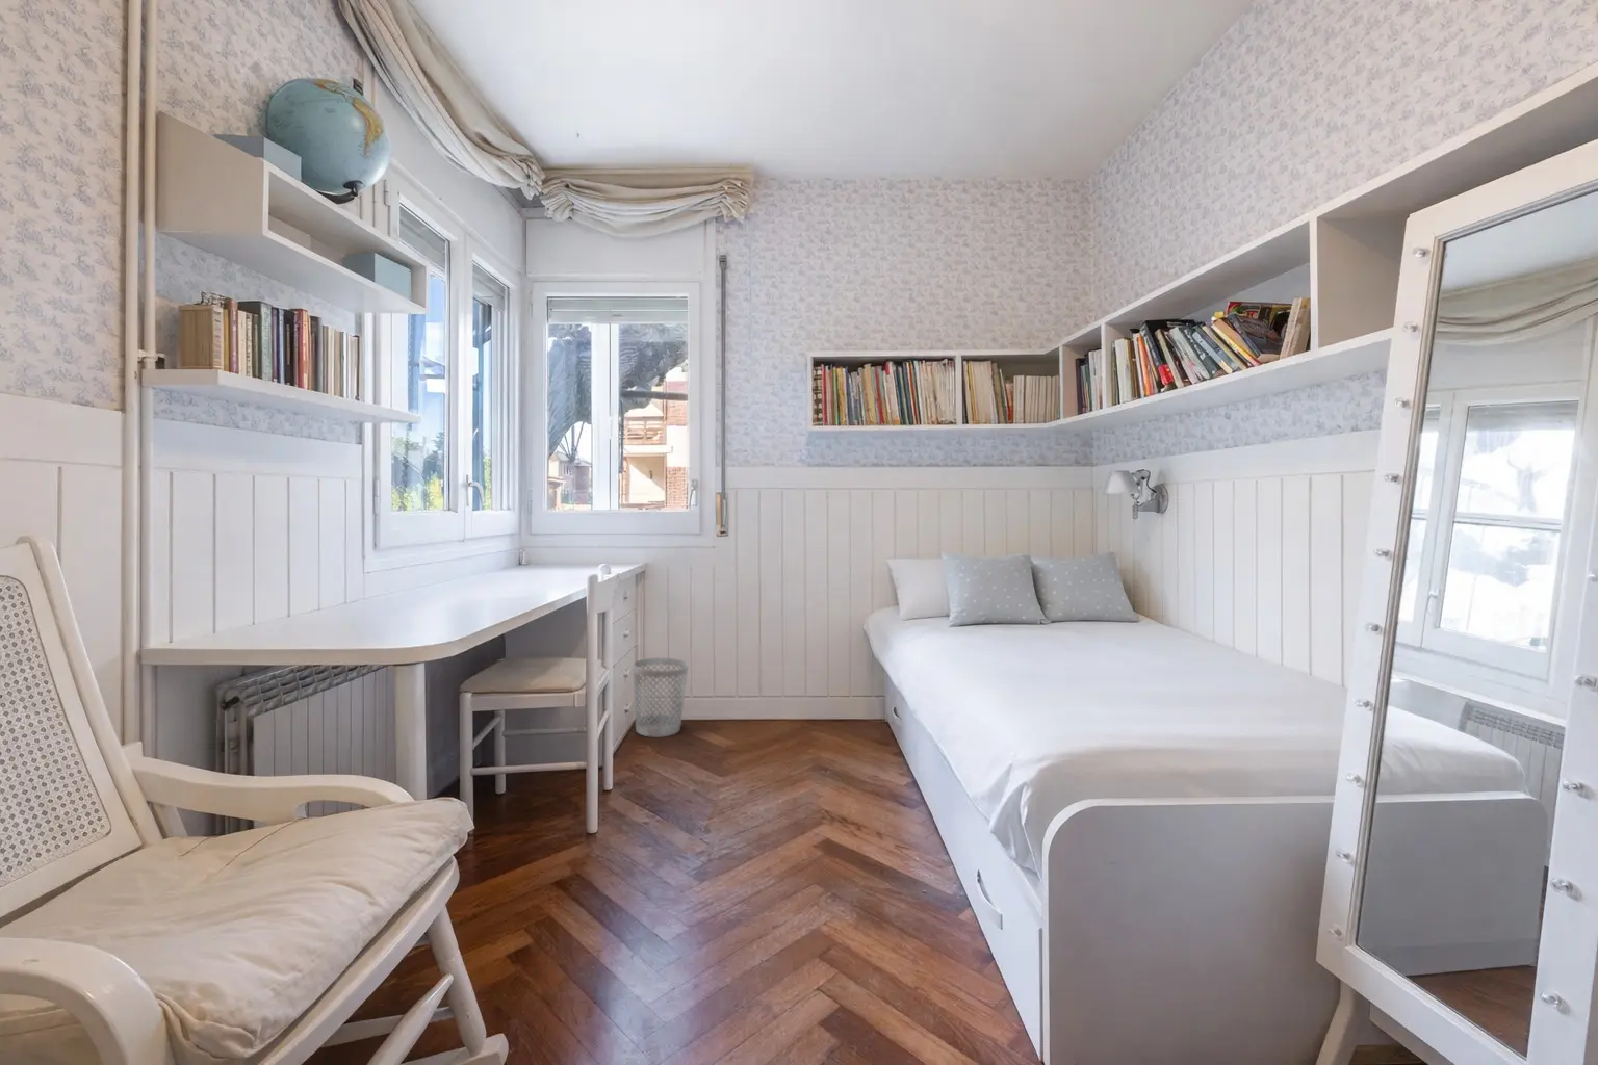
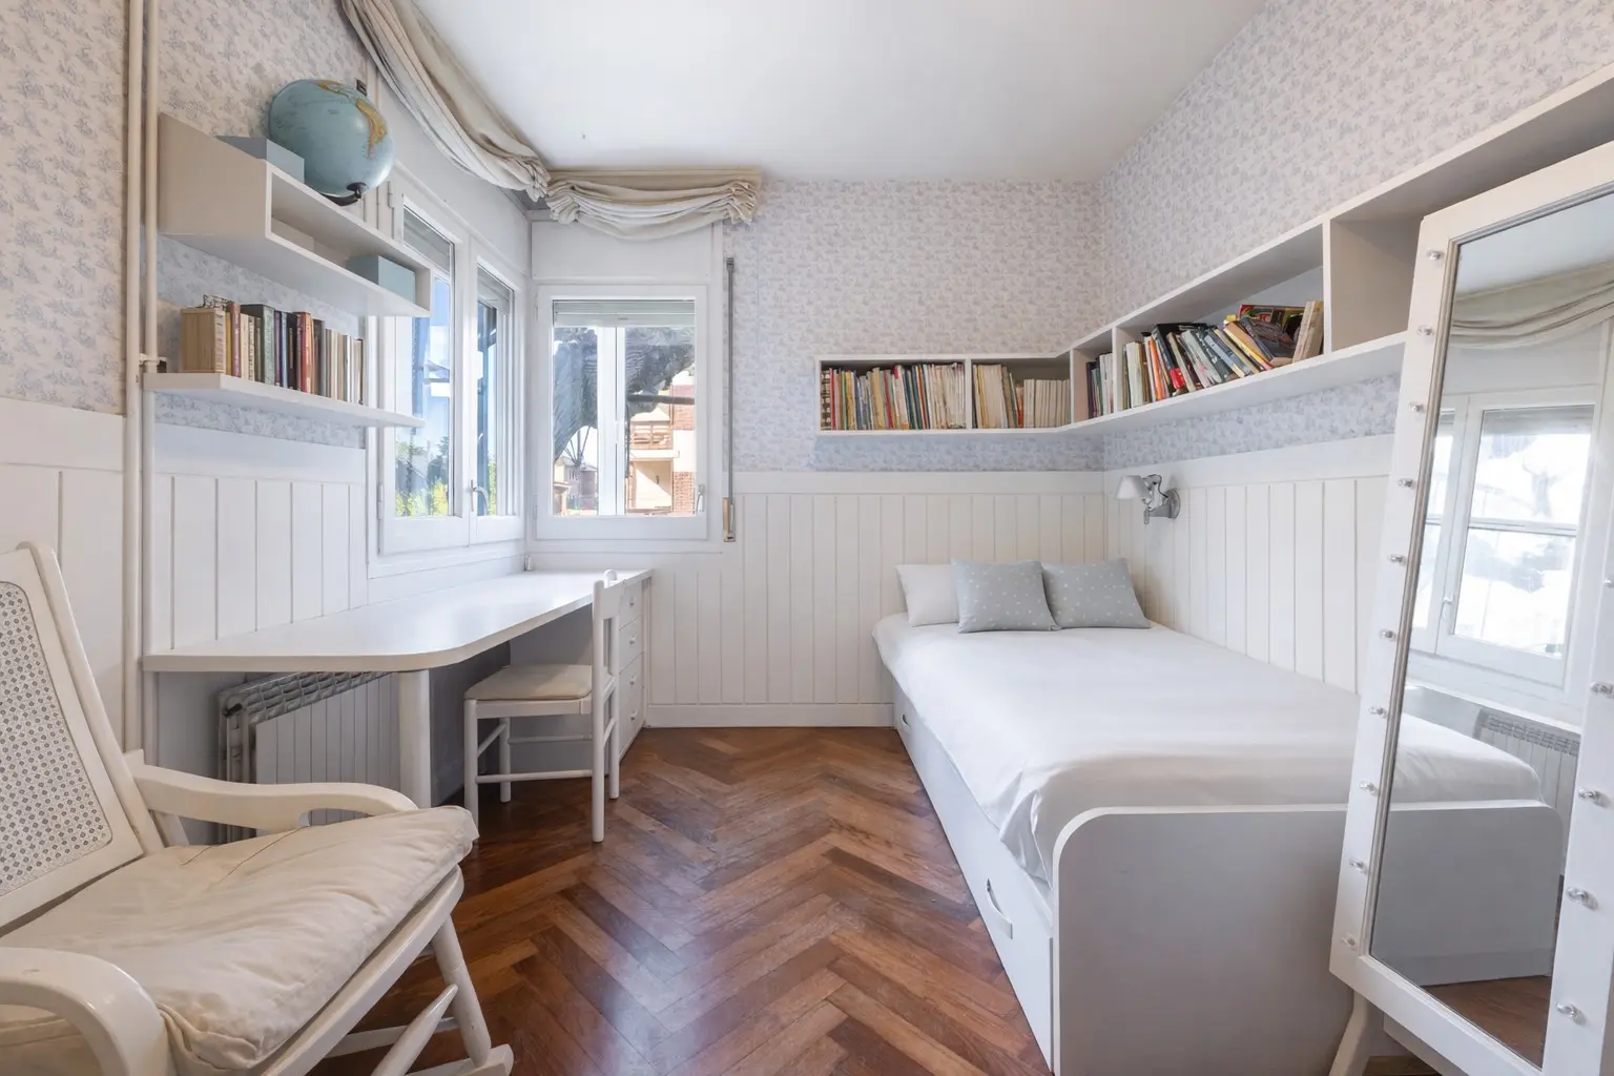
- wastebasket [633,656,690,738]
